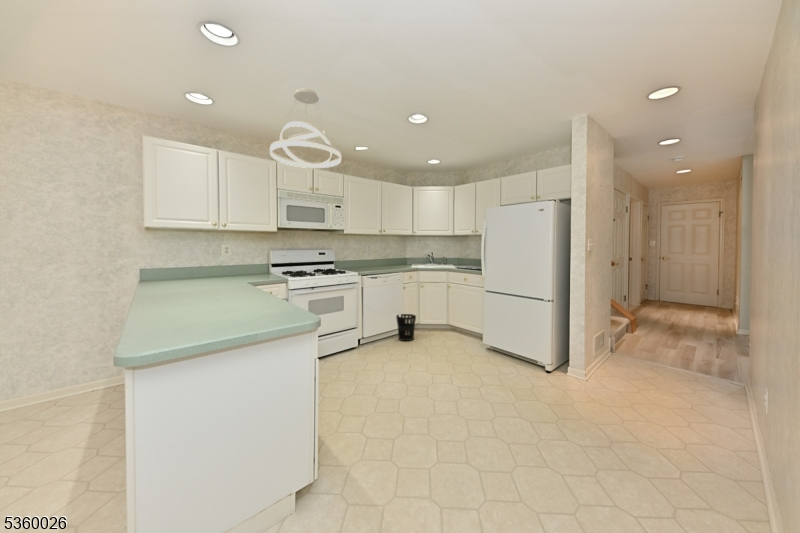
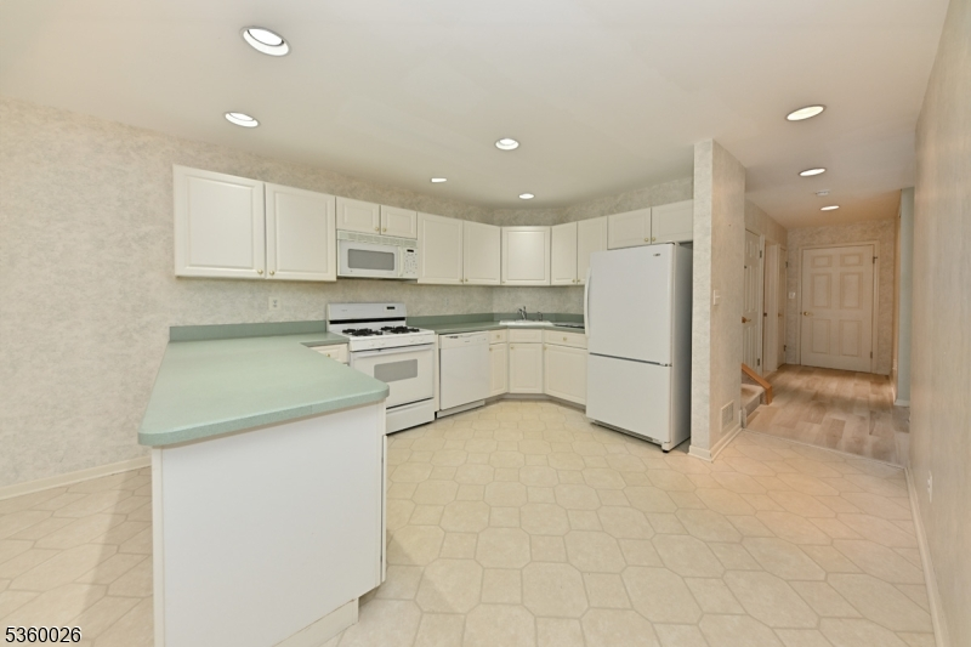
- wastebasket [395,313,417,342]
- pendant light [269,88,342,169]
